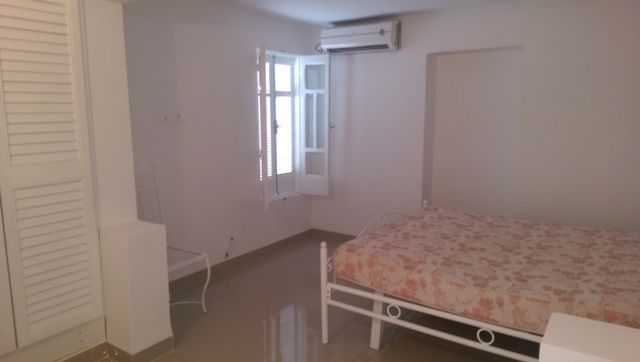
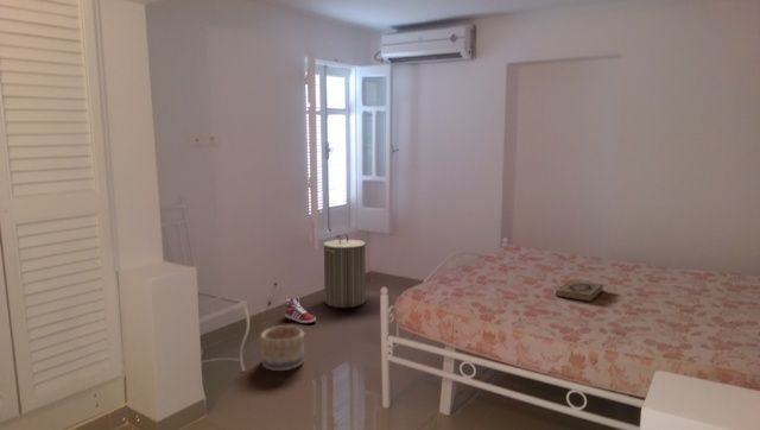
+ sneaker [284,296,317,324]
+ basket [259,324,305,372]
+ hardback book [555,279,604,303]
+ laundry hamper [322,233,367,309]
